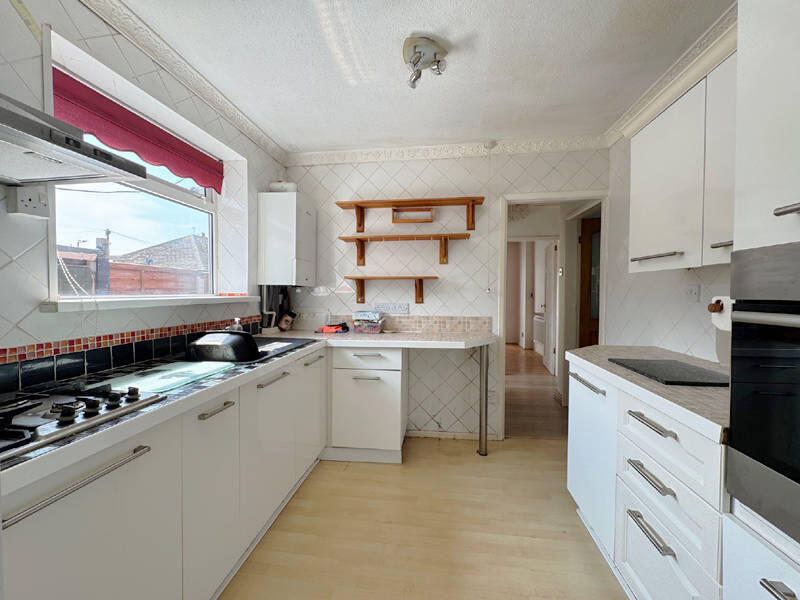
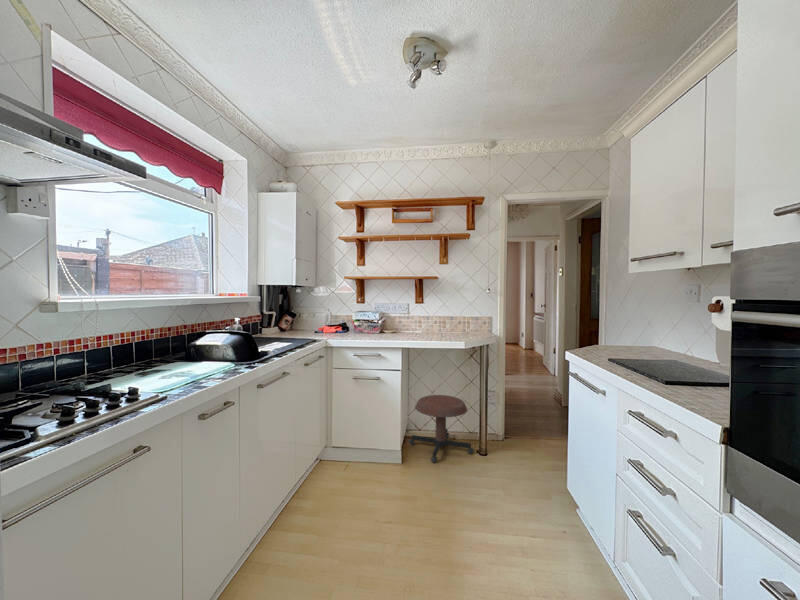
+ stool [408,394,475,464]
